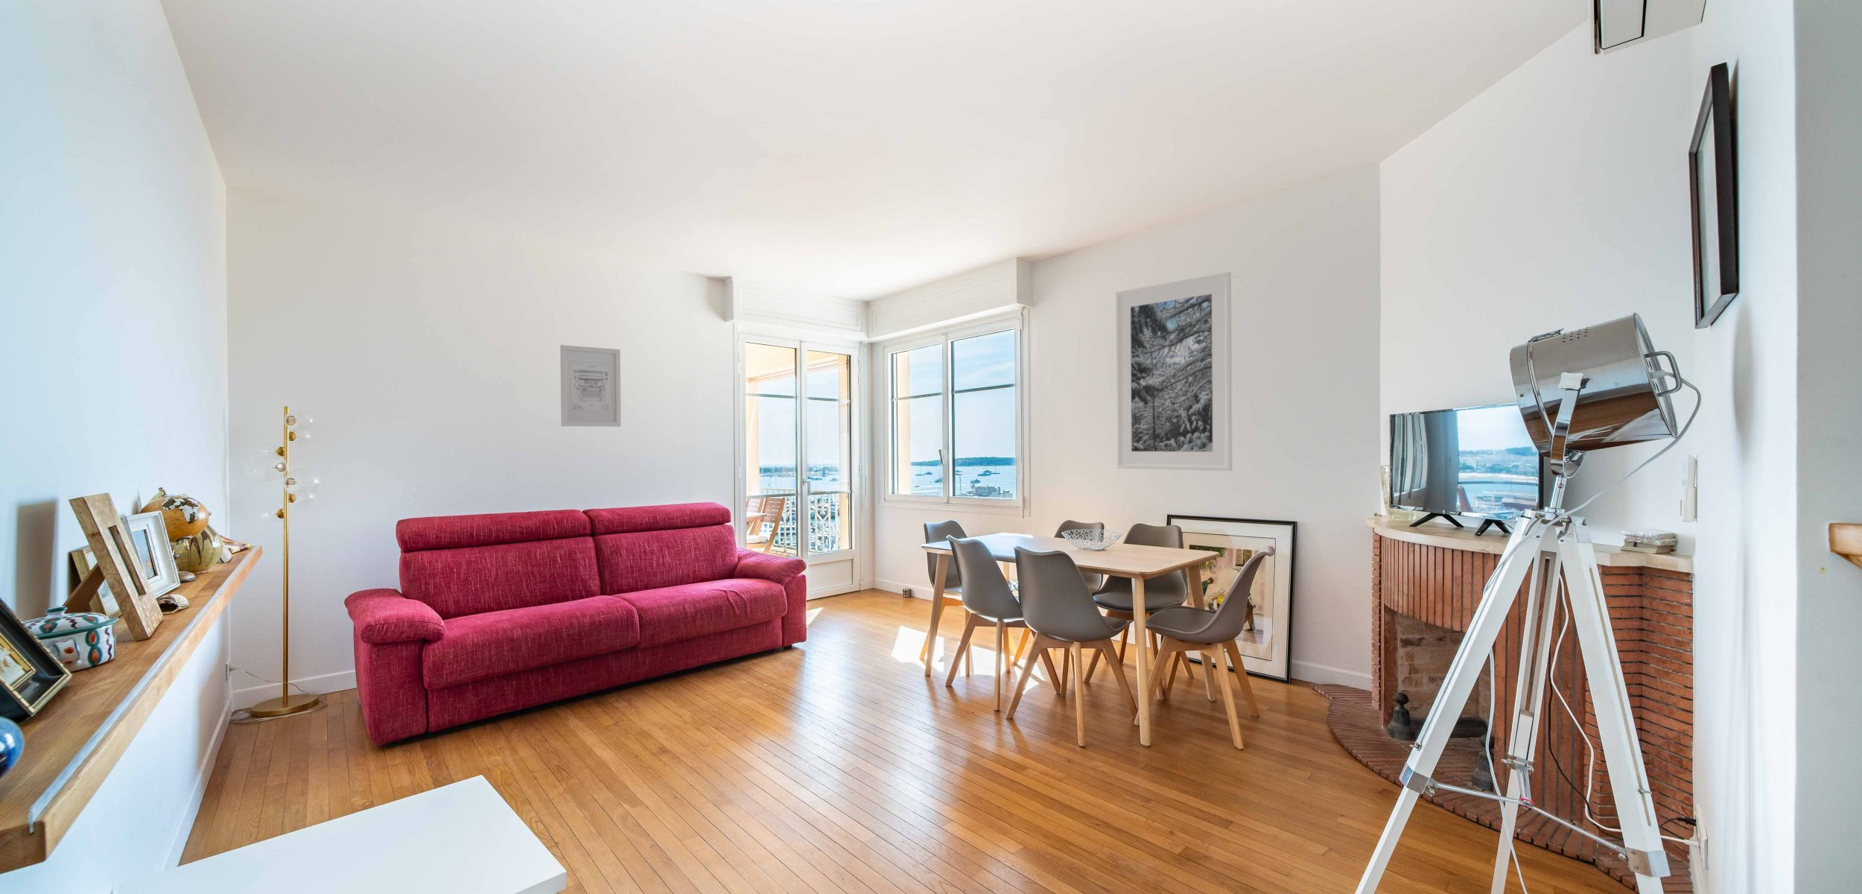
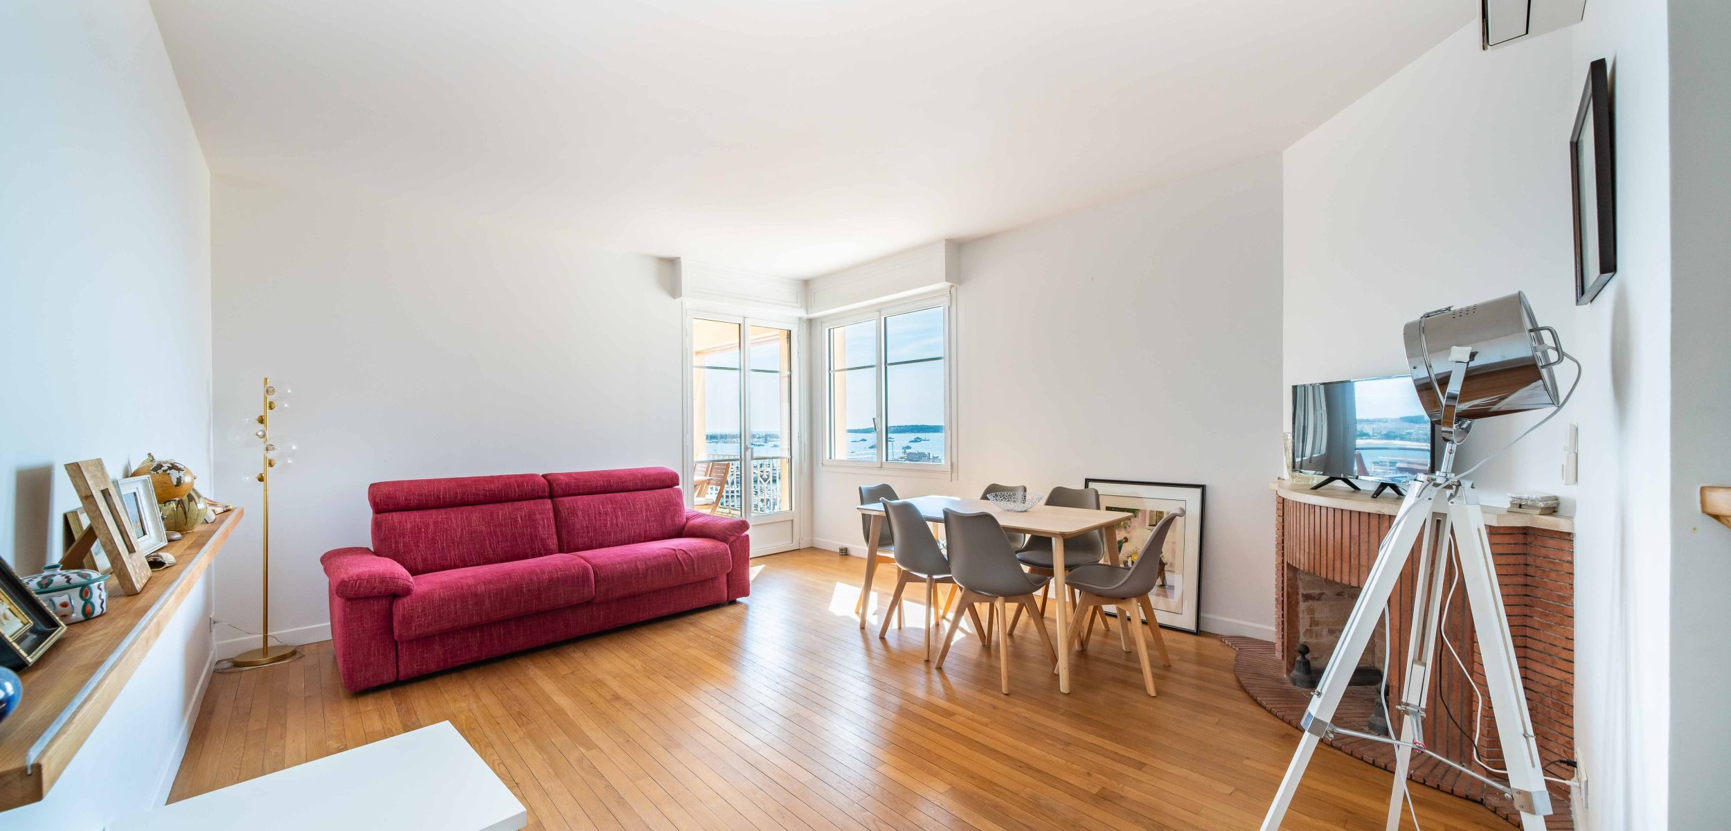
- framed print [1115,271,1233,471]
- wall art [559,344,622,427]
